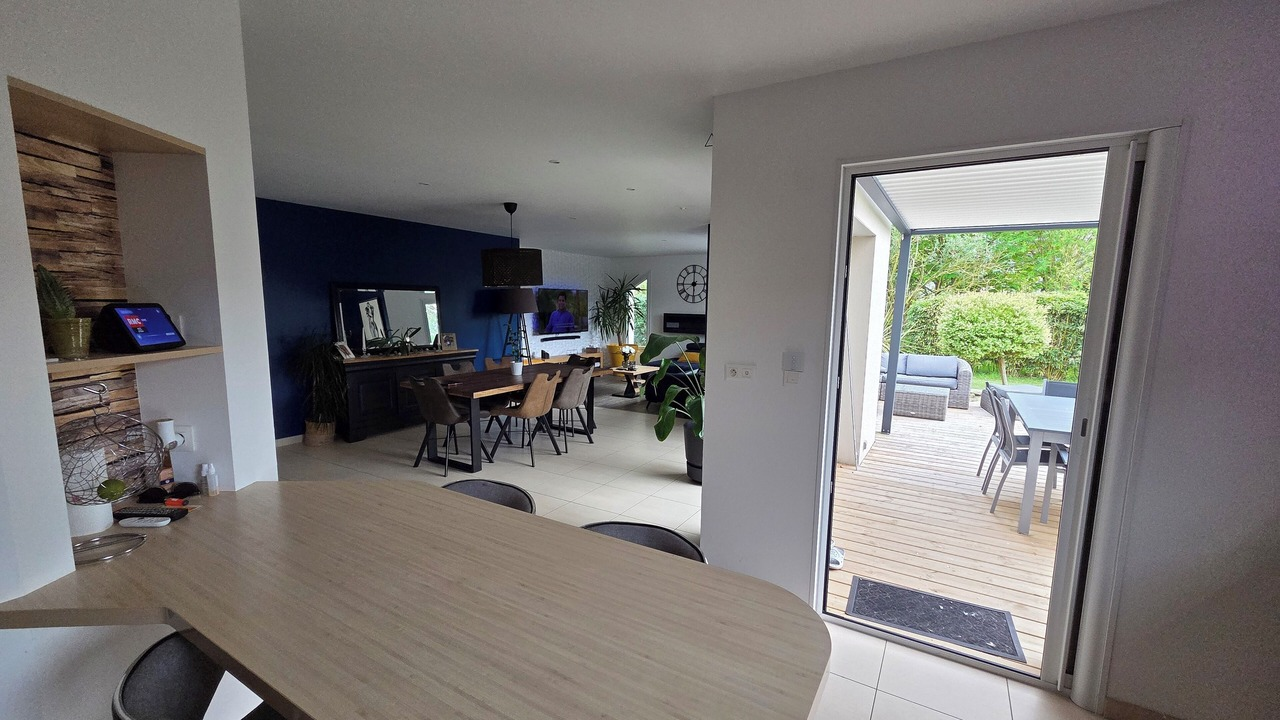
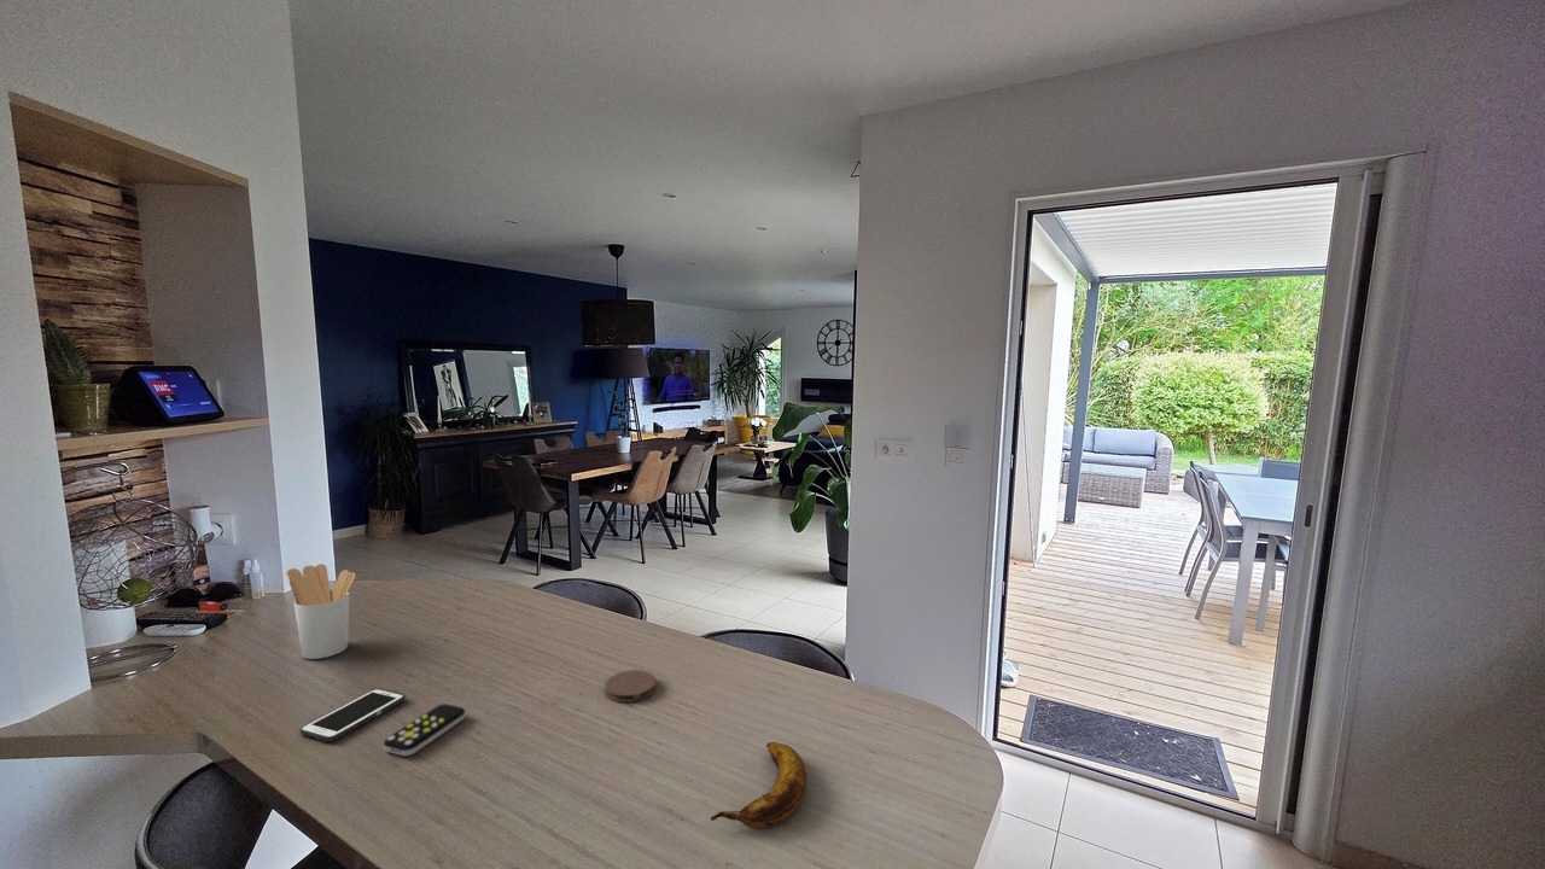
+ utensil holder [286,562,356,660]
+ coaster [604,669,657,704]
+ banana [709,741,808,830]
+ cell phone [299,687,406,742]
+ remote control [383,702,466,757]
